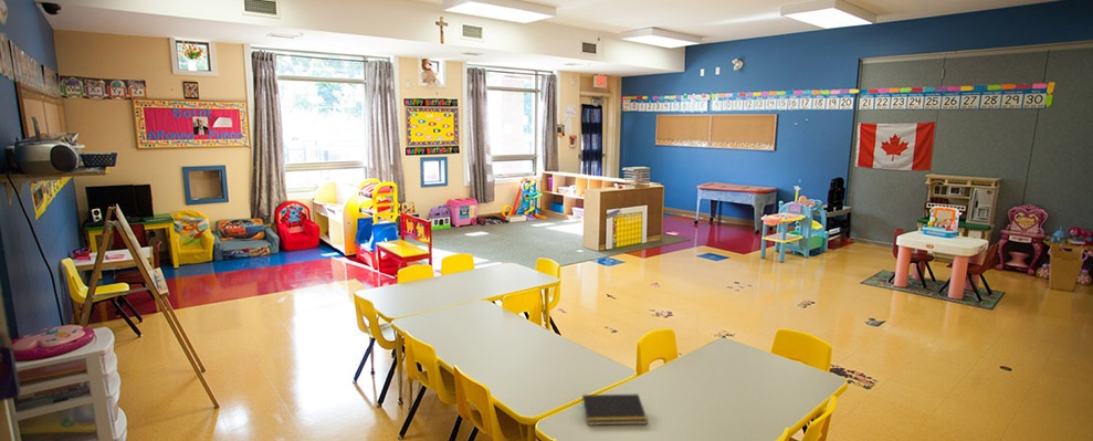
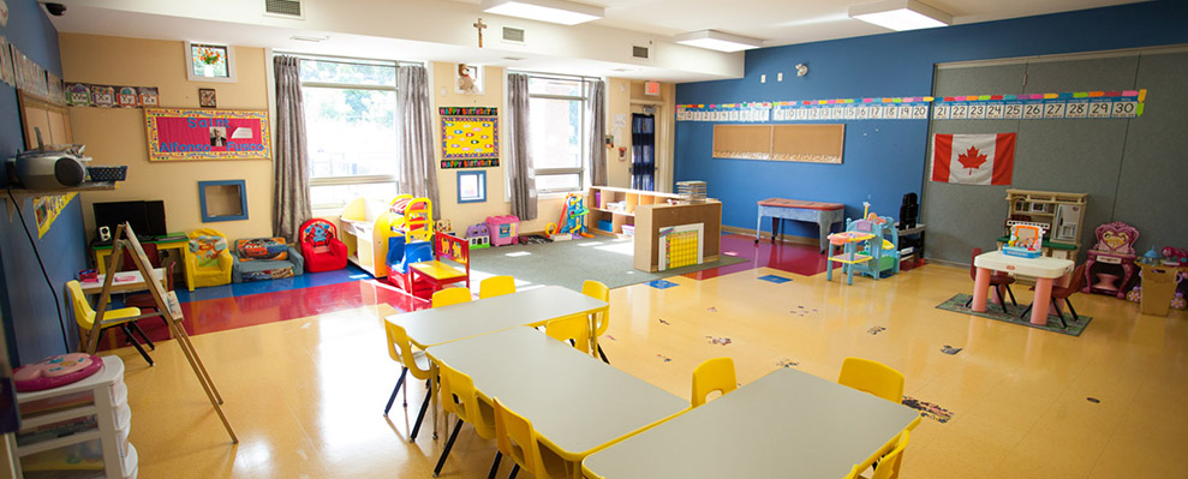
- notepad [580,393,649,427]
